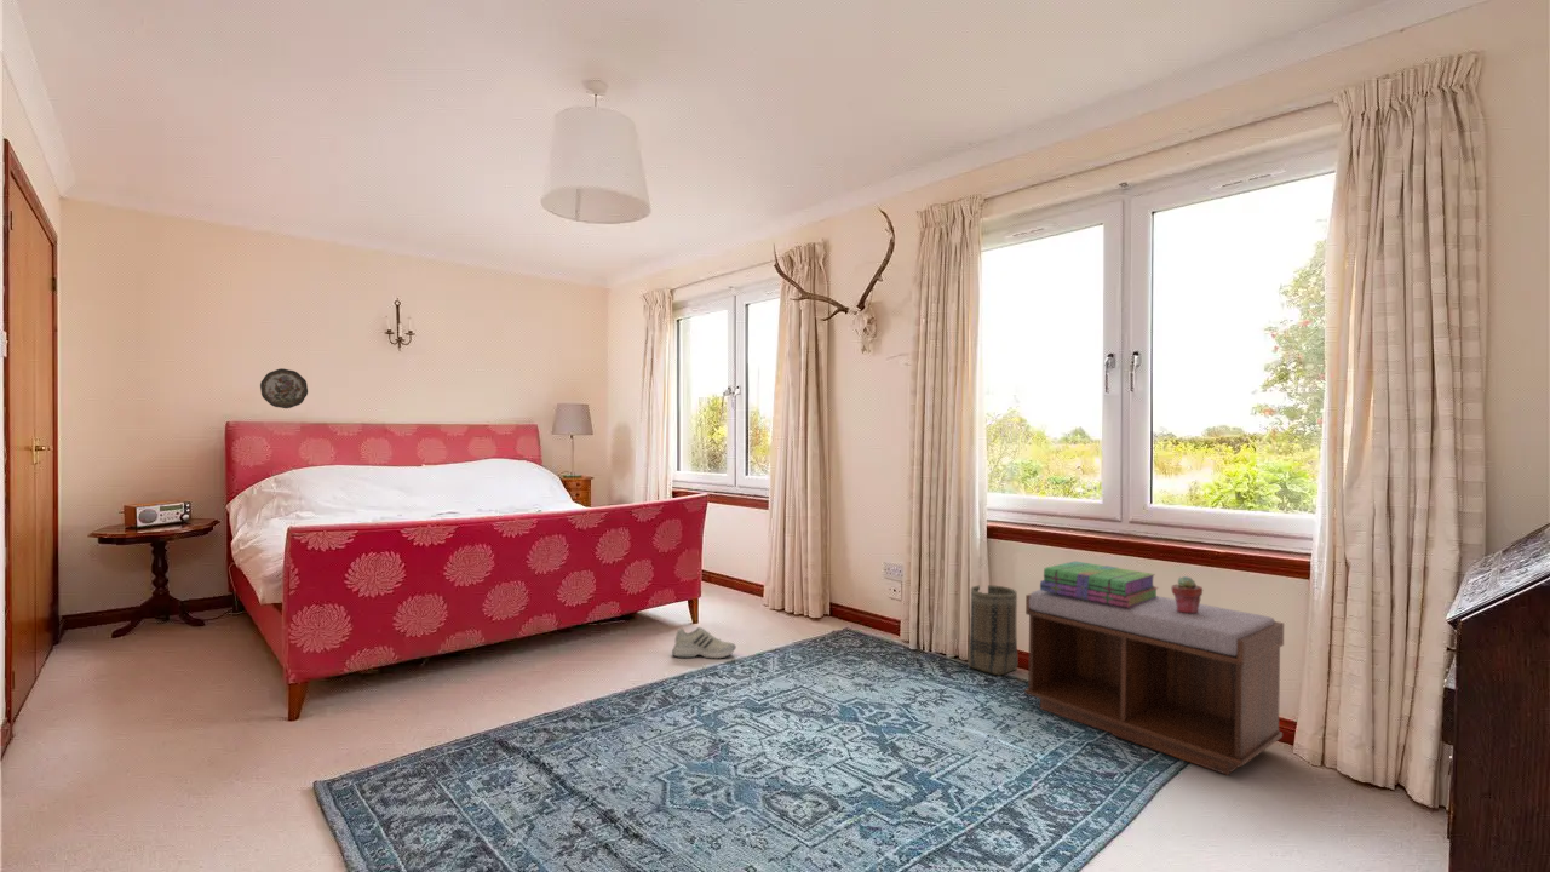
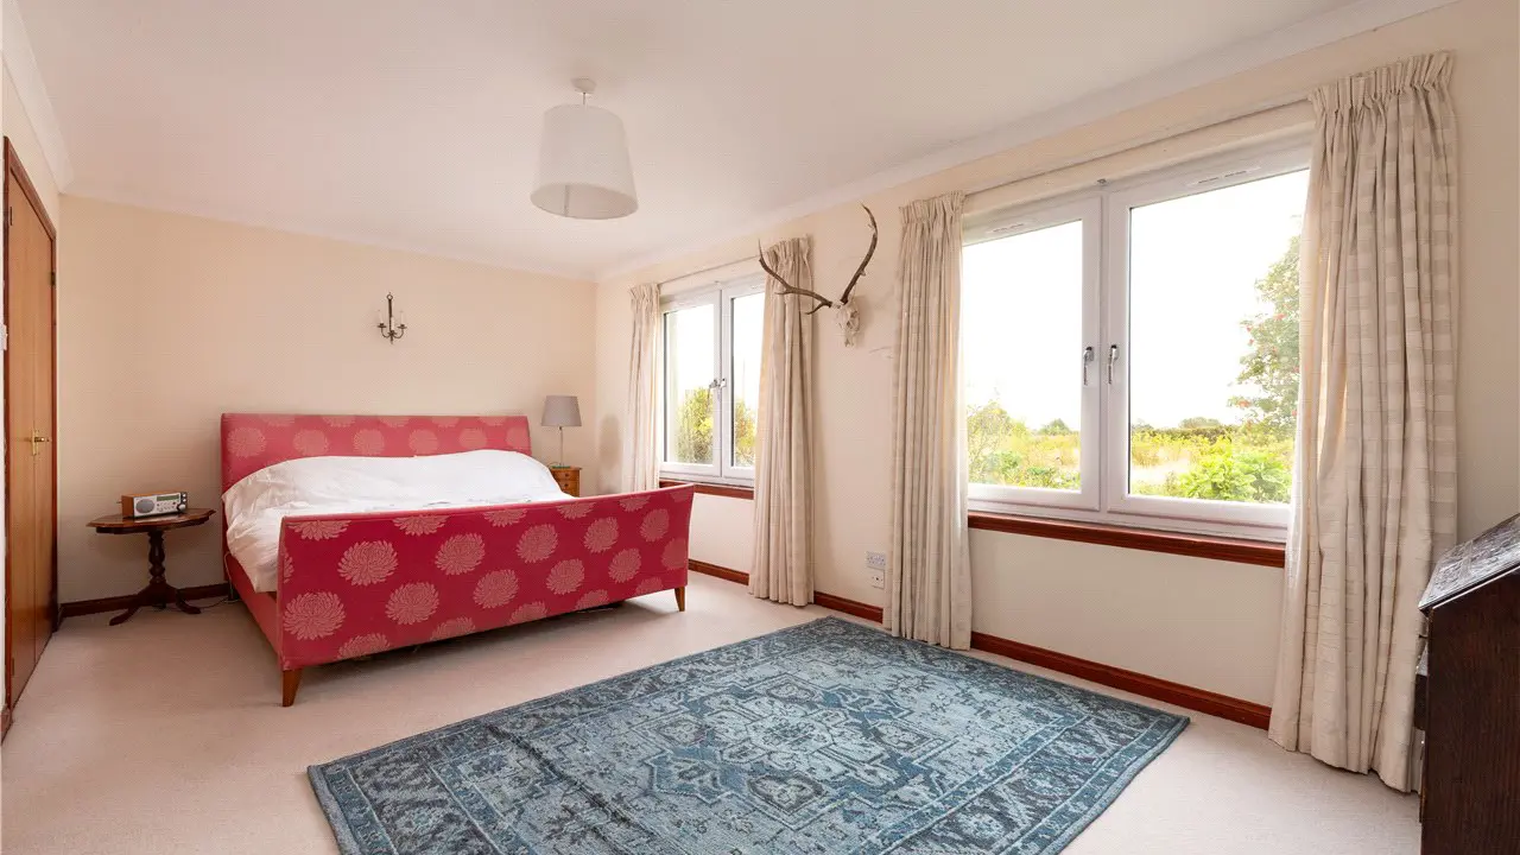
- bench [1023,589,1285,776]
- shoe [671,626,736,660]
- stack of books [1039,560,1160,608]
- decorative plate [259,367,309,409]
- potted succulent [1170,575,1204,614]
- basket [966,584,1018,677]
